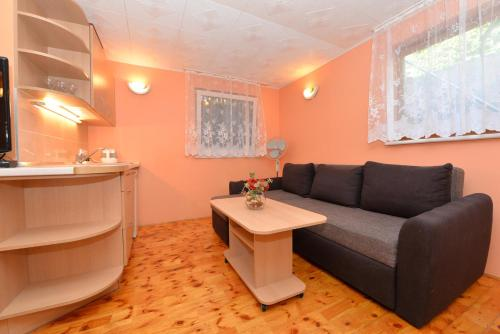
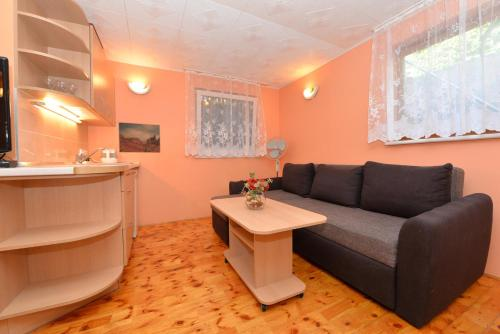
+ wall art [118,121,161,154]
